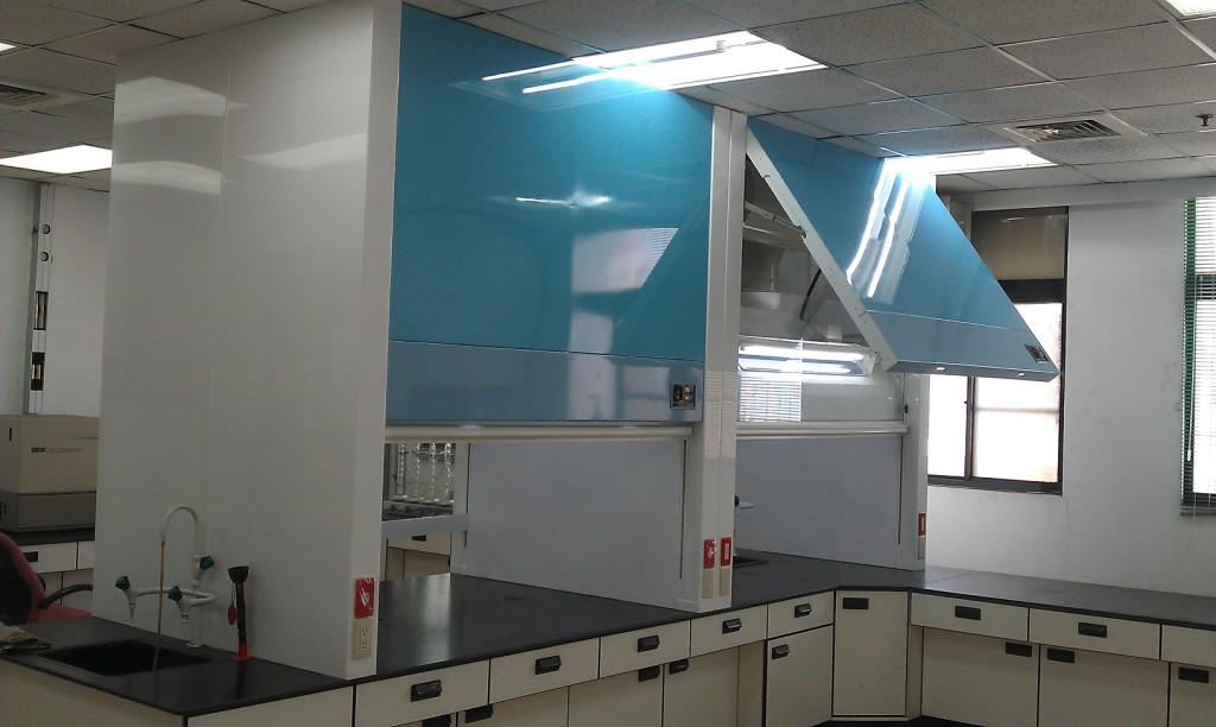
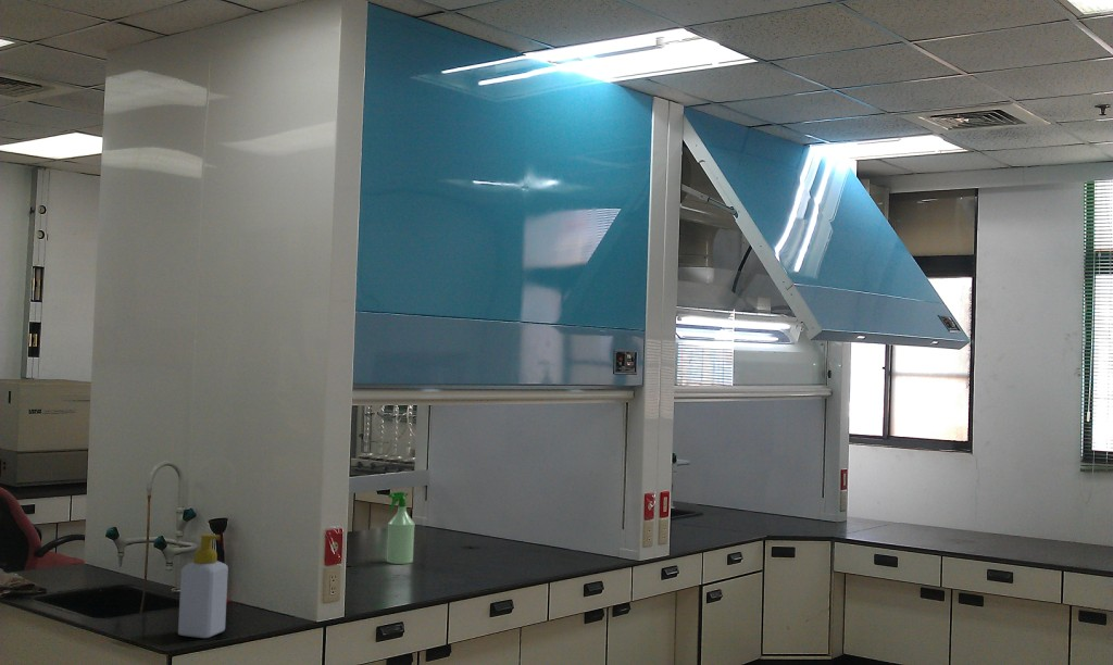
+ soap bottle [177,532,229,639]
+ spray bottle [386,491,416,565]
